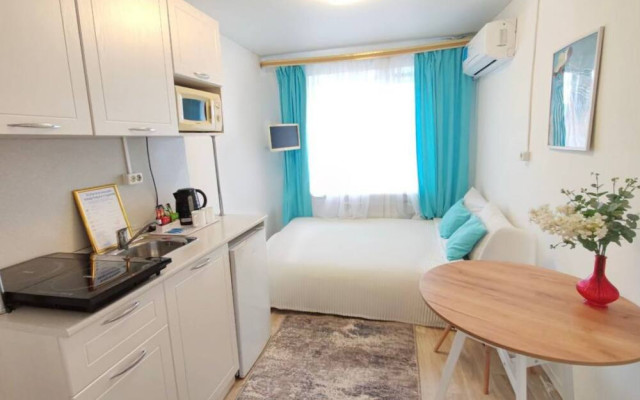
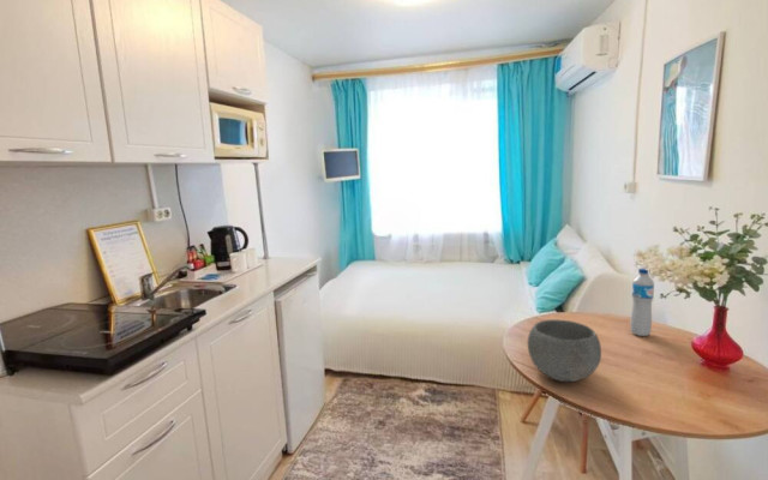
+ water bottle [629,268,655,337]
+ bowl [527,318,602,383]
